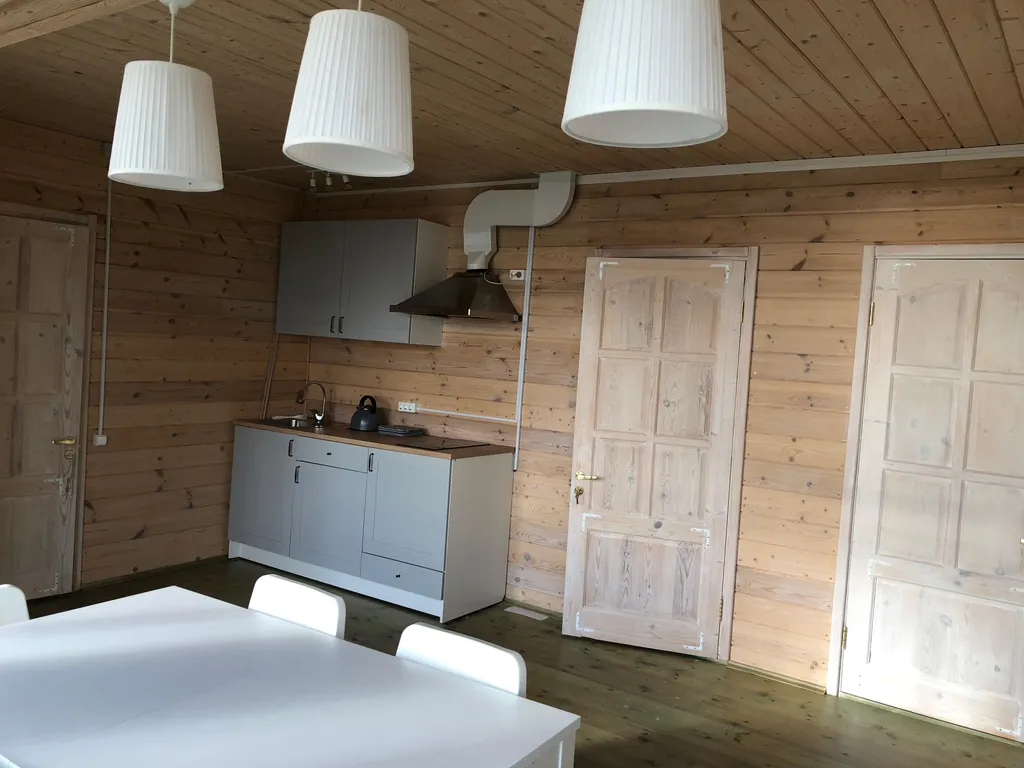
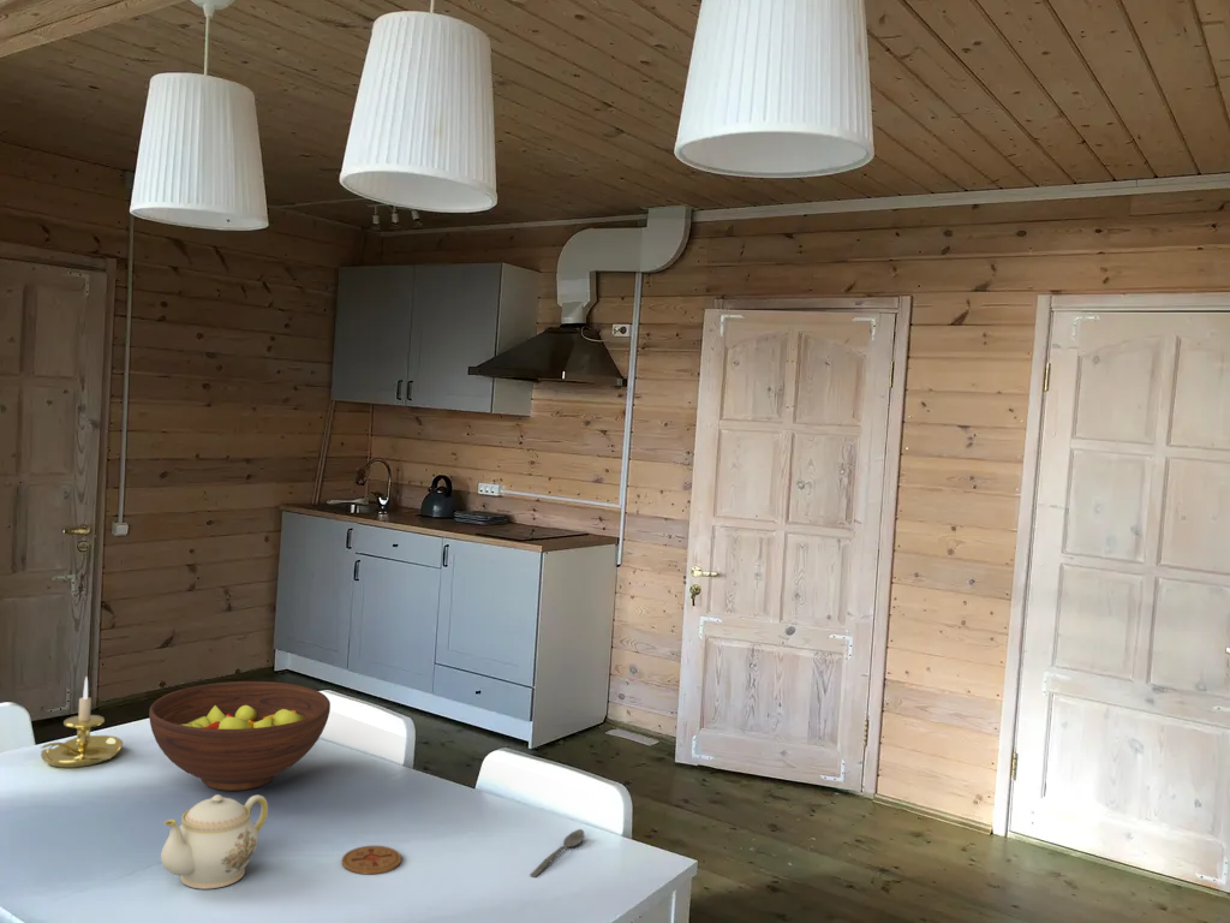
+ candle holder [40,675,124,769]
+ fruit bowl [148,680,332,792]
+ teapot [160,793,269,891]
+ spoon [529,828,586,879]
+ coaster [341,845,402,876]
